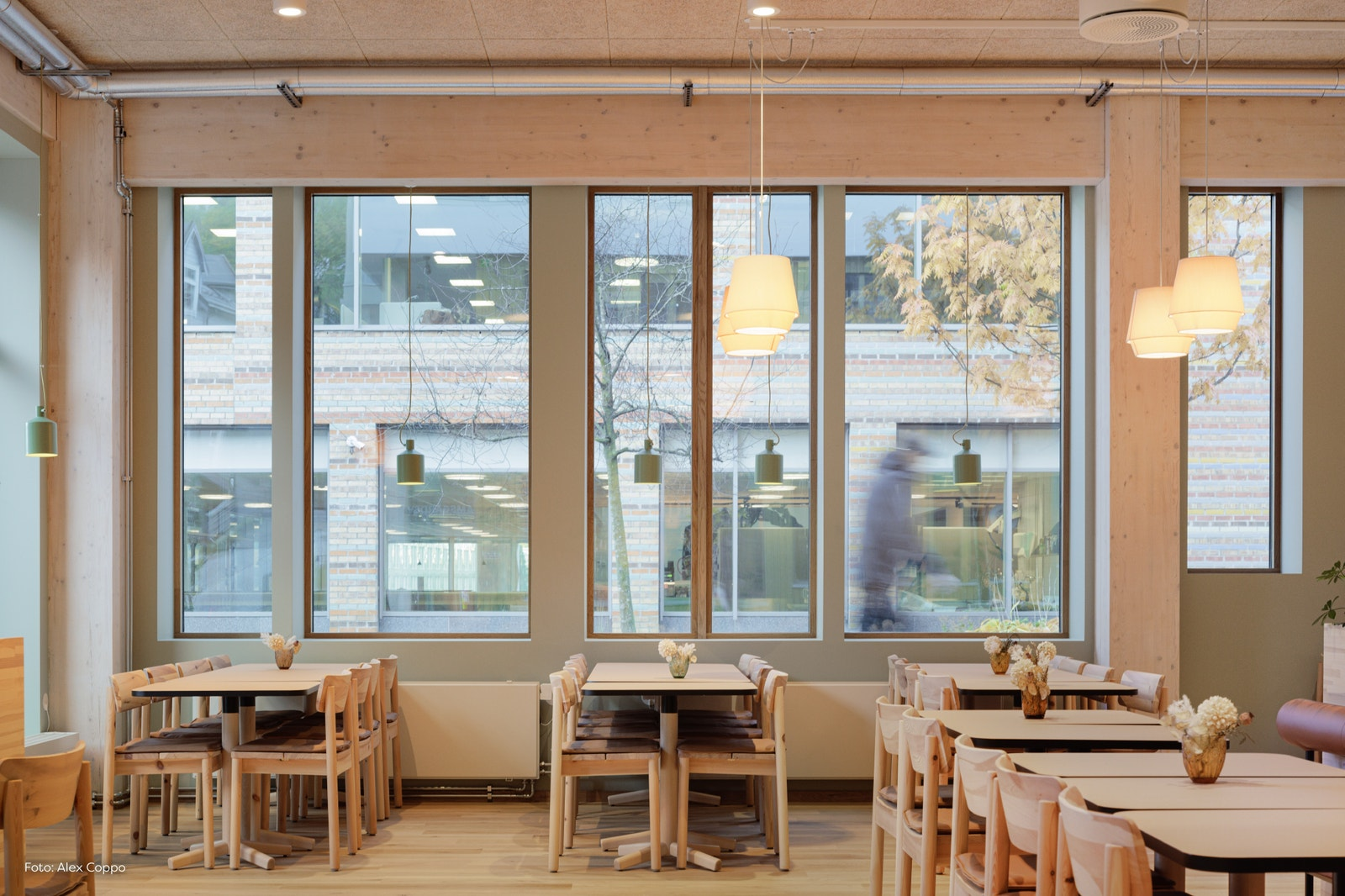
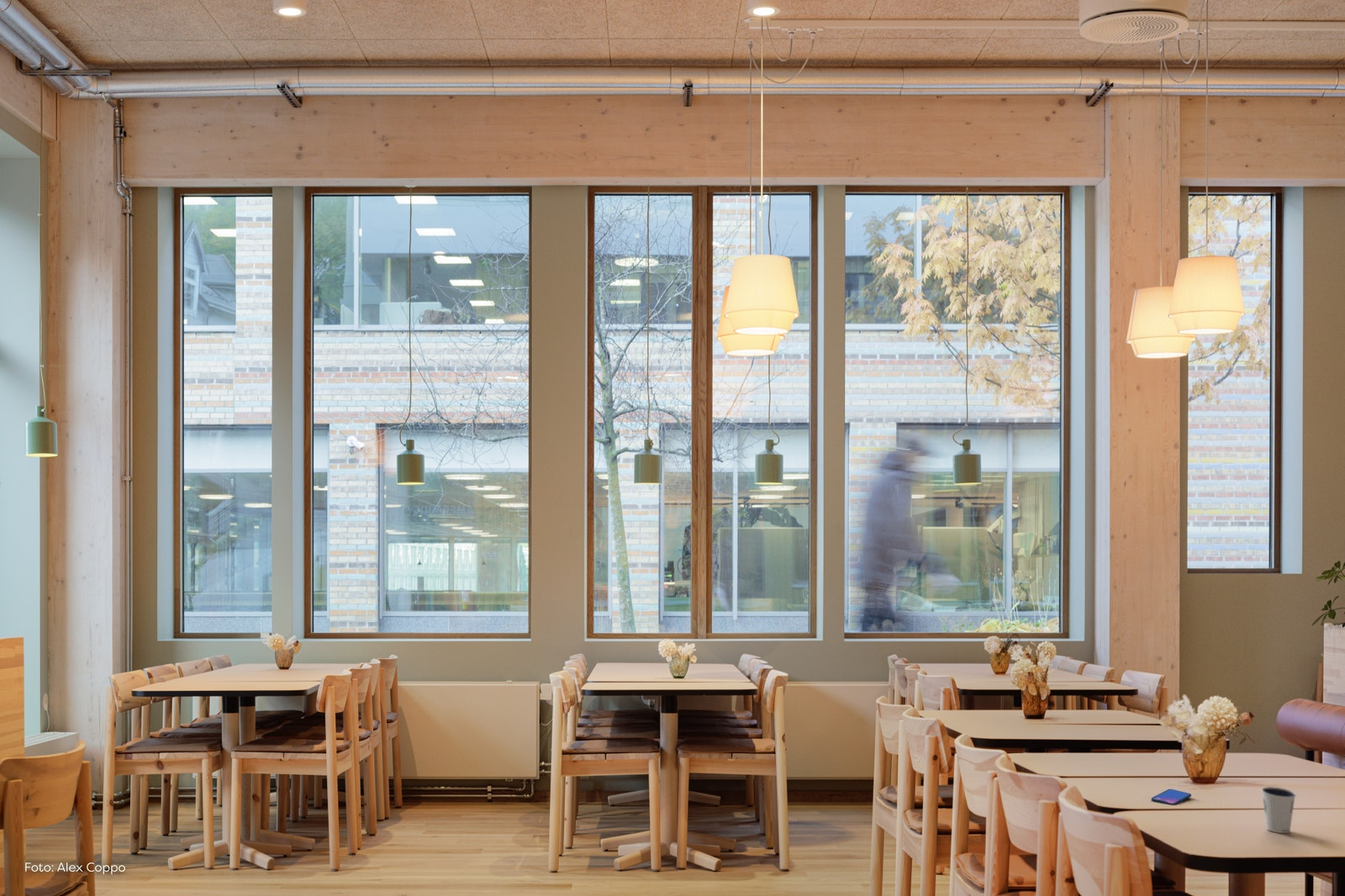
+ dixie cup [1261,786,1297,834]
+ smartphone [1151,788,1192,806]
